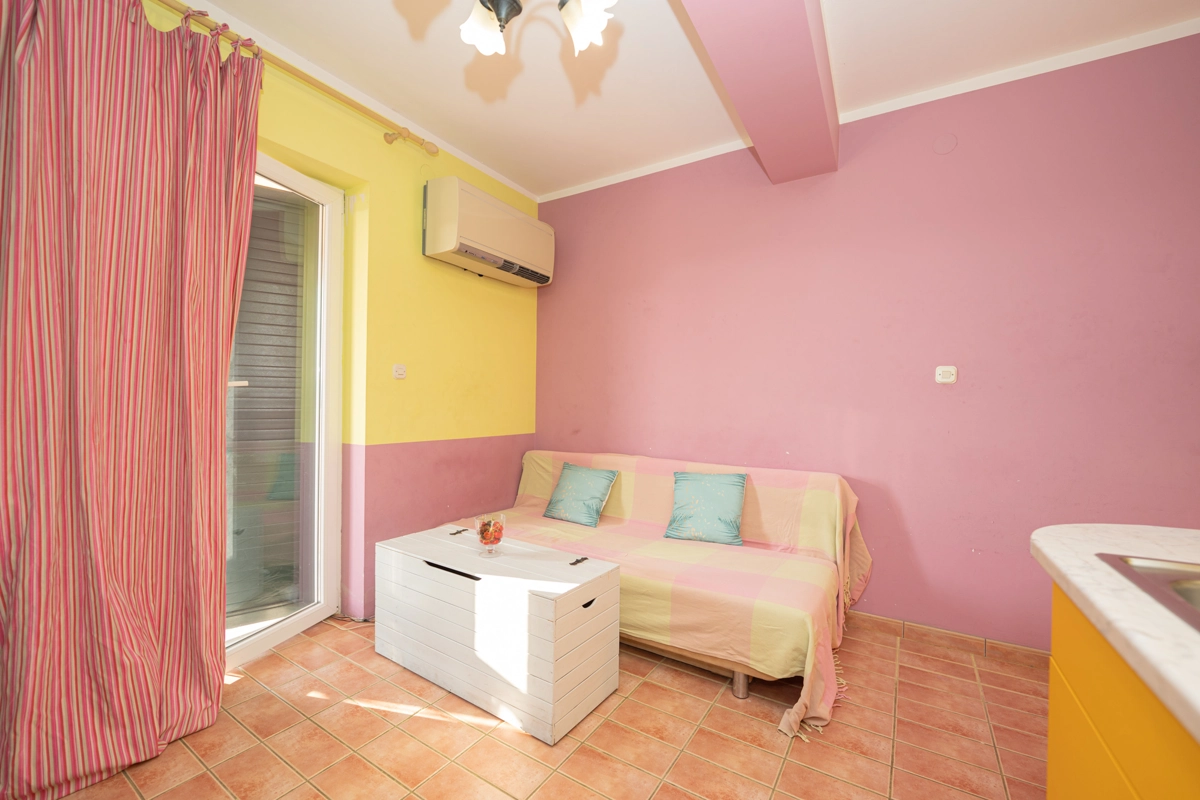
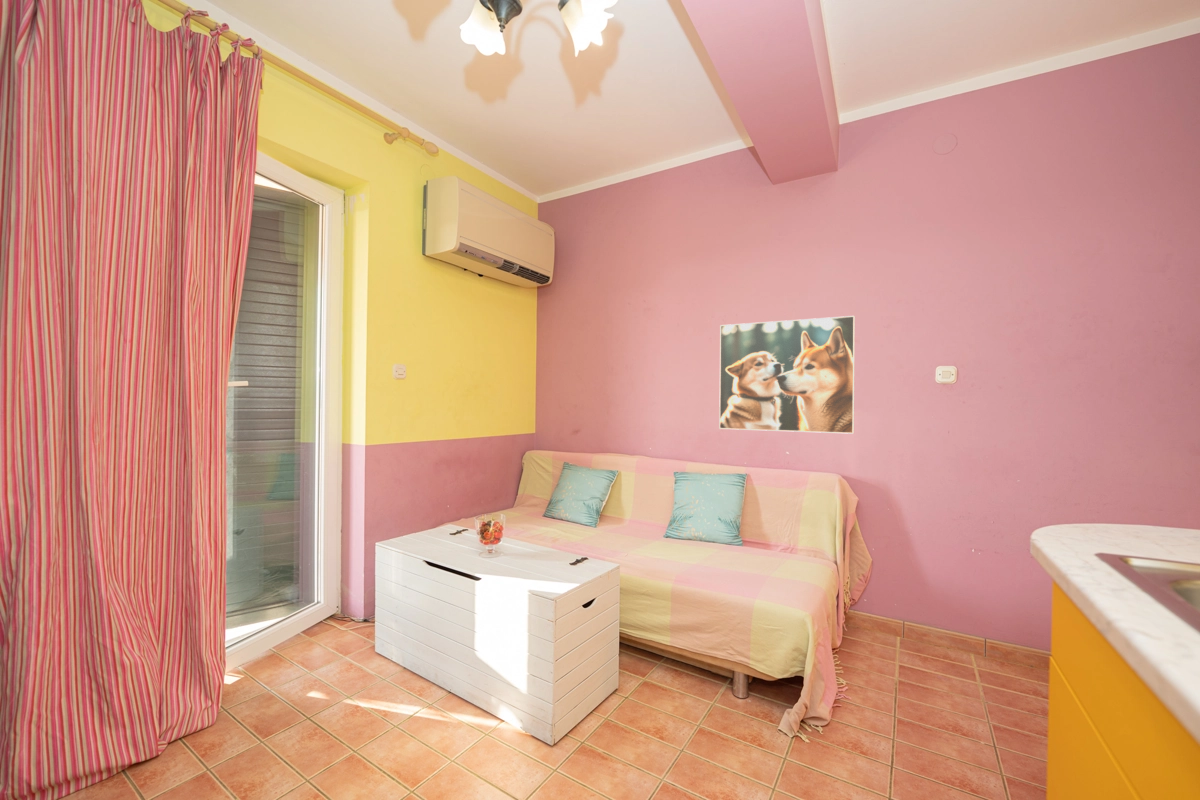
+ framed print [718,315,856,435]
